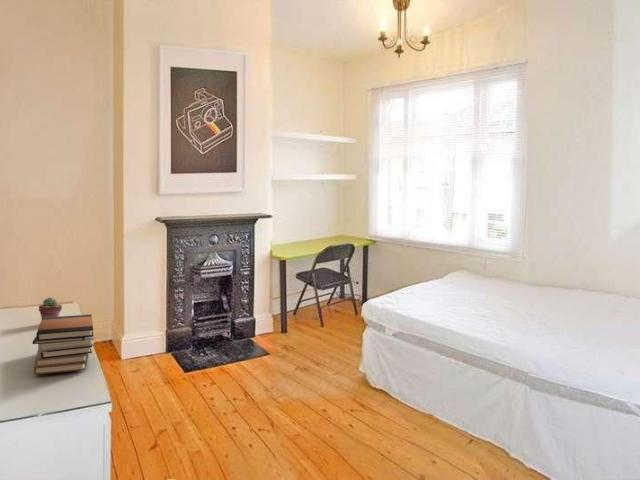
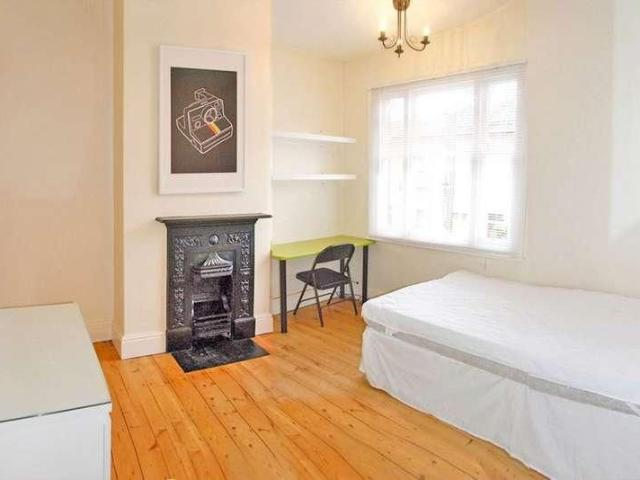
- book stack [32,313,95,376]
- potted succulent [38,296,63,319]
